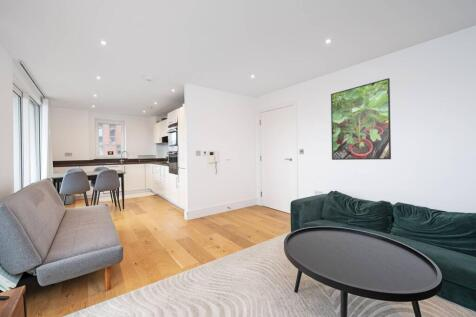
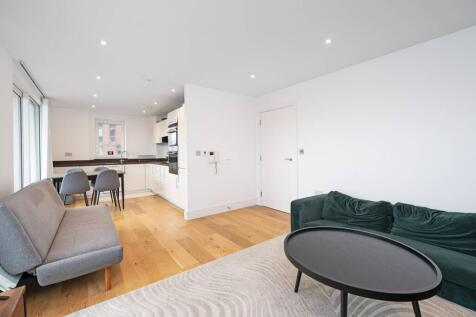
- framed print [330,77,392,161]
